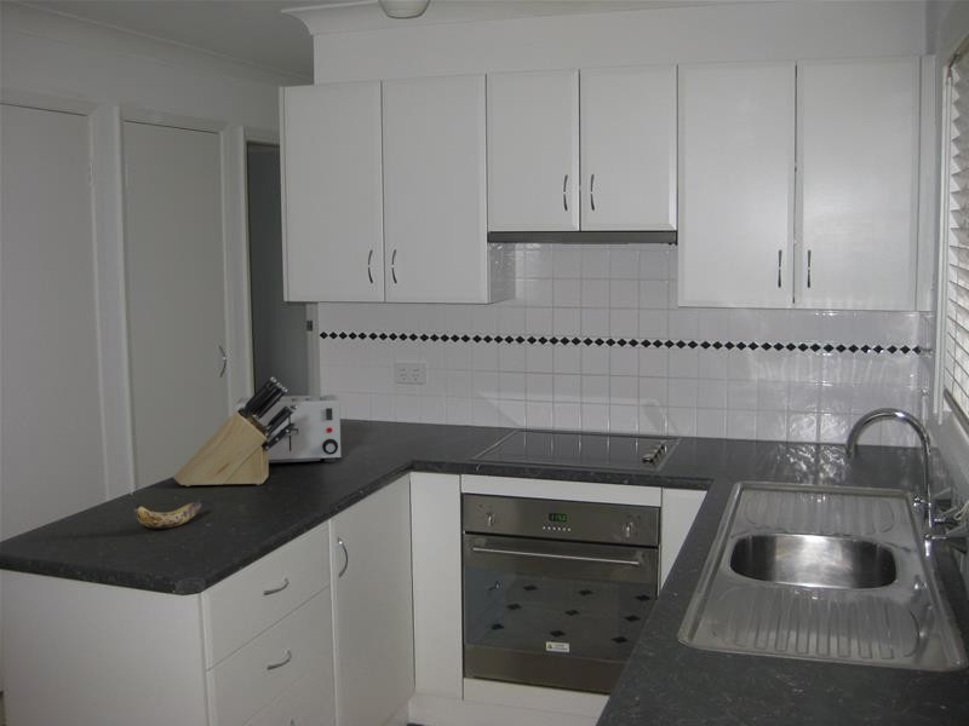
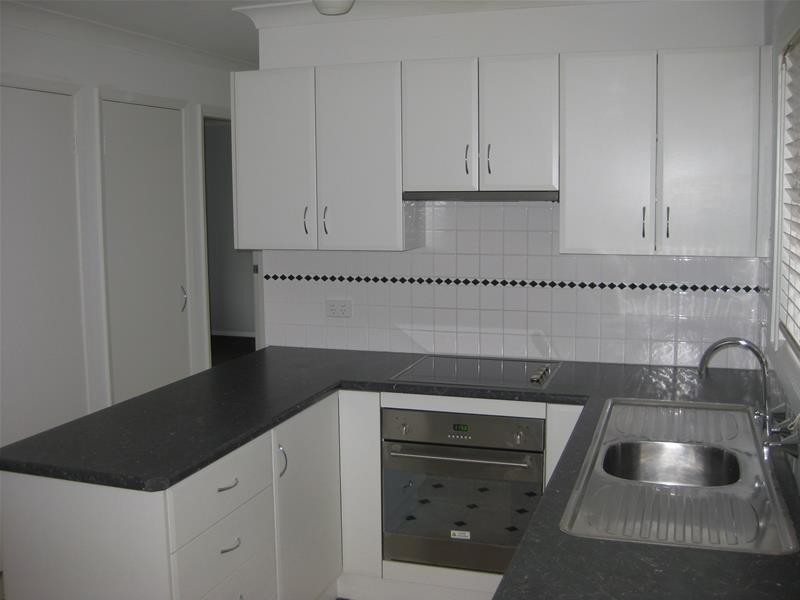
- knife block [172,376,297,488]
- banana [128,491,203,530]
- toaster [234,393,342,465]
